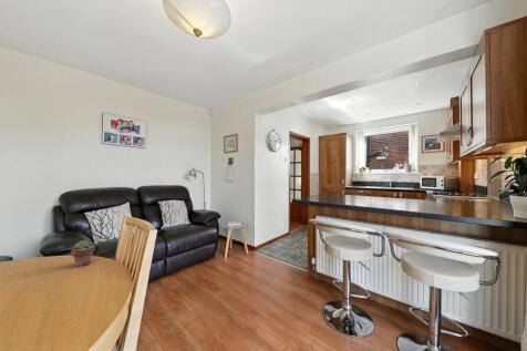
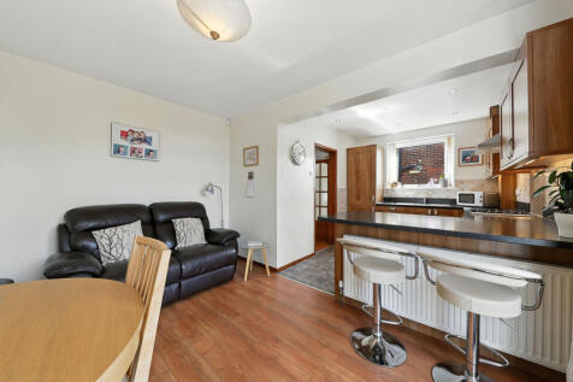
- potted succulent [70,239,96,268]
